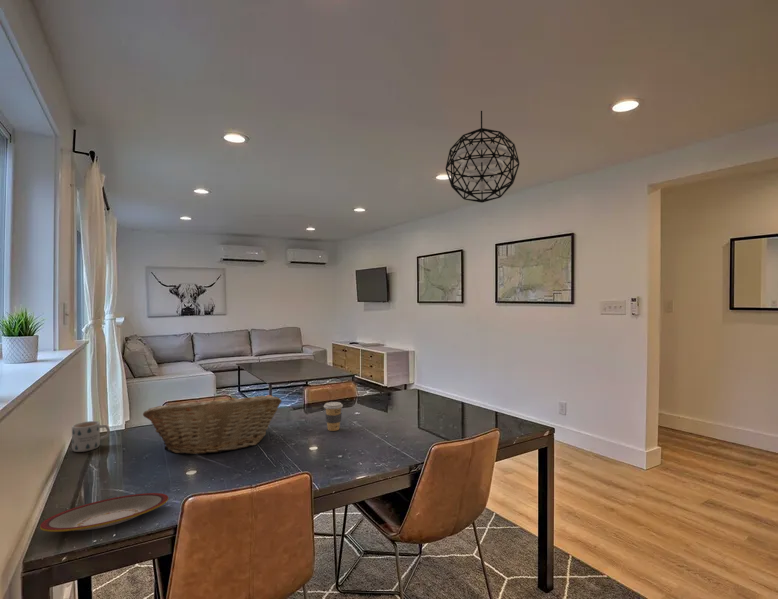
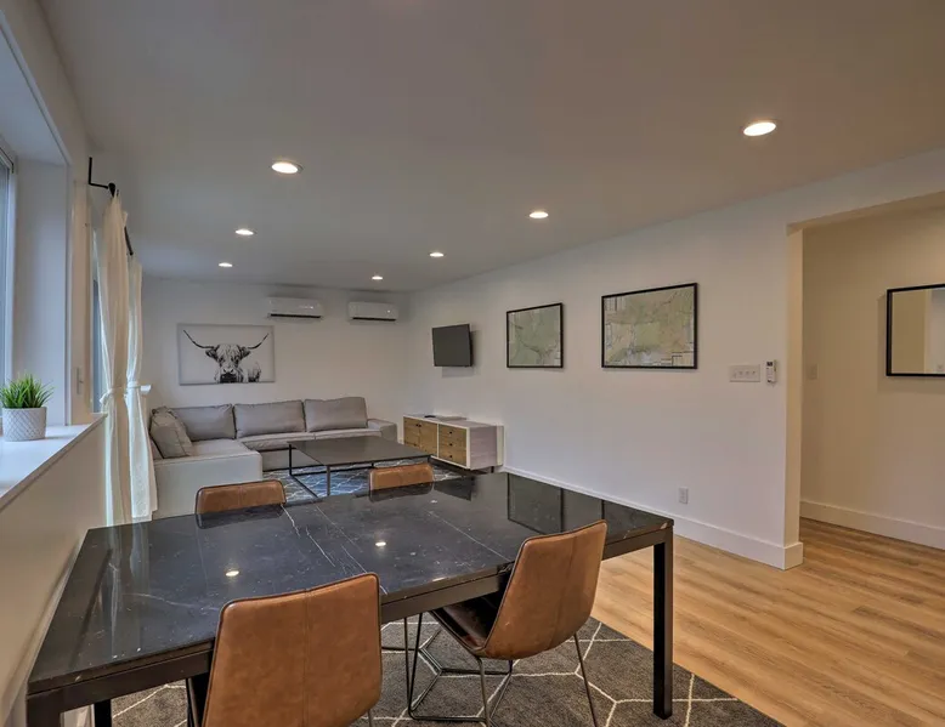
- fruit basket [142,393,283,455]
- mug [71,420,111,453]
- plate [39,492,169,533]
- pendant light [445,110,521,203]
- coffee cup [323,401,344,432]
